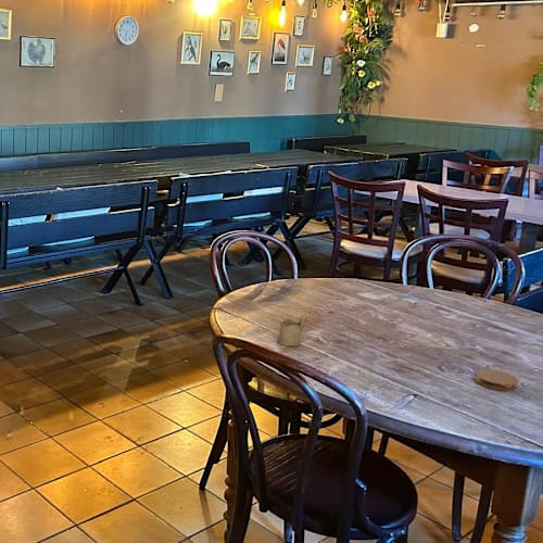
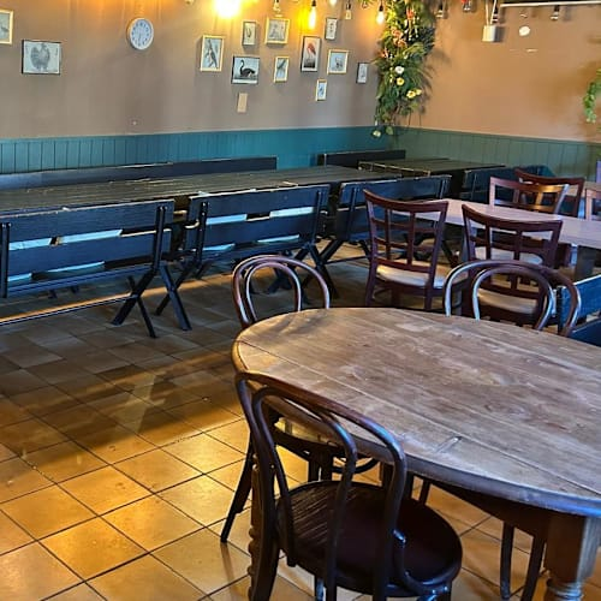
- coaster [473,368,519,391]
- tea glass holder [276,315,308,346]
